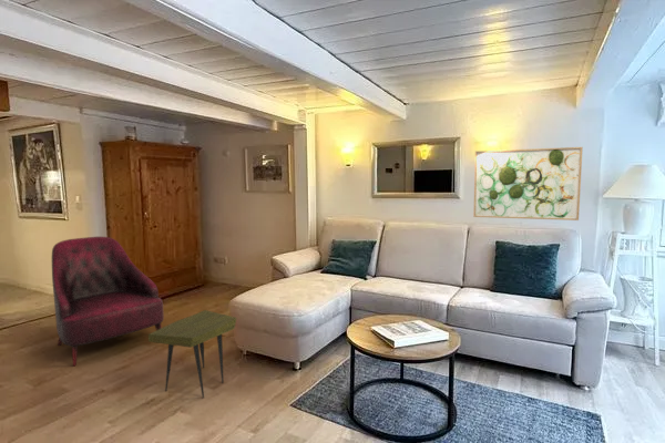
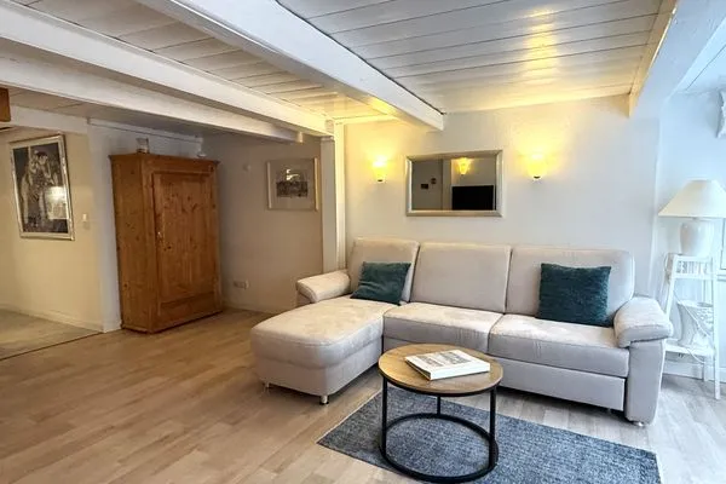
- wall art [472,146,584,222]
- armchair [51,236,165,368]
- side table [147,309,238,400]
